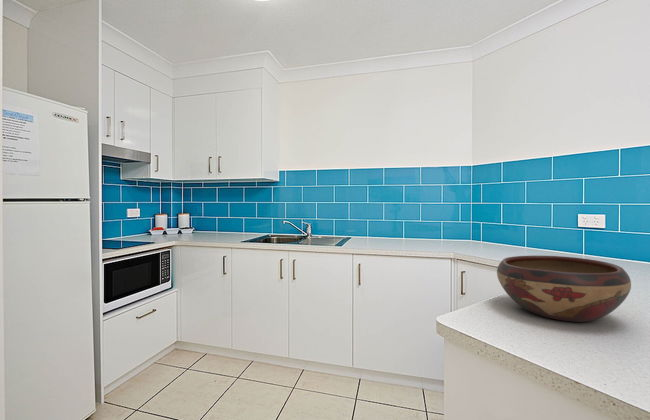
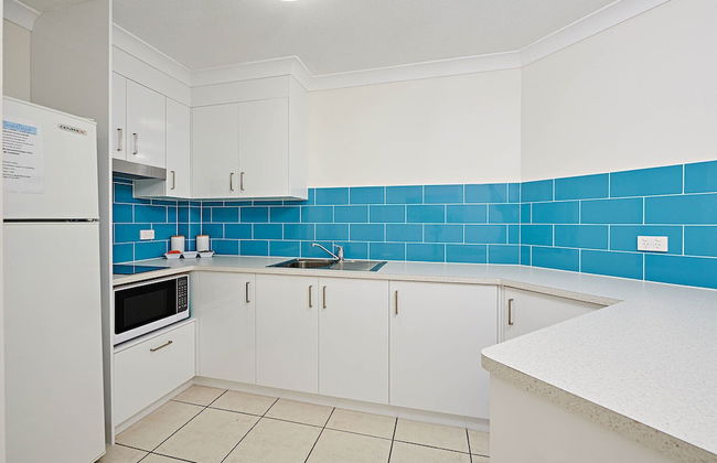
- decorative bowl [496,254,632,323]
